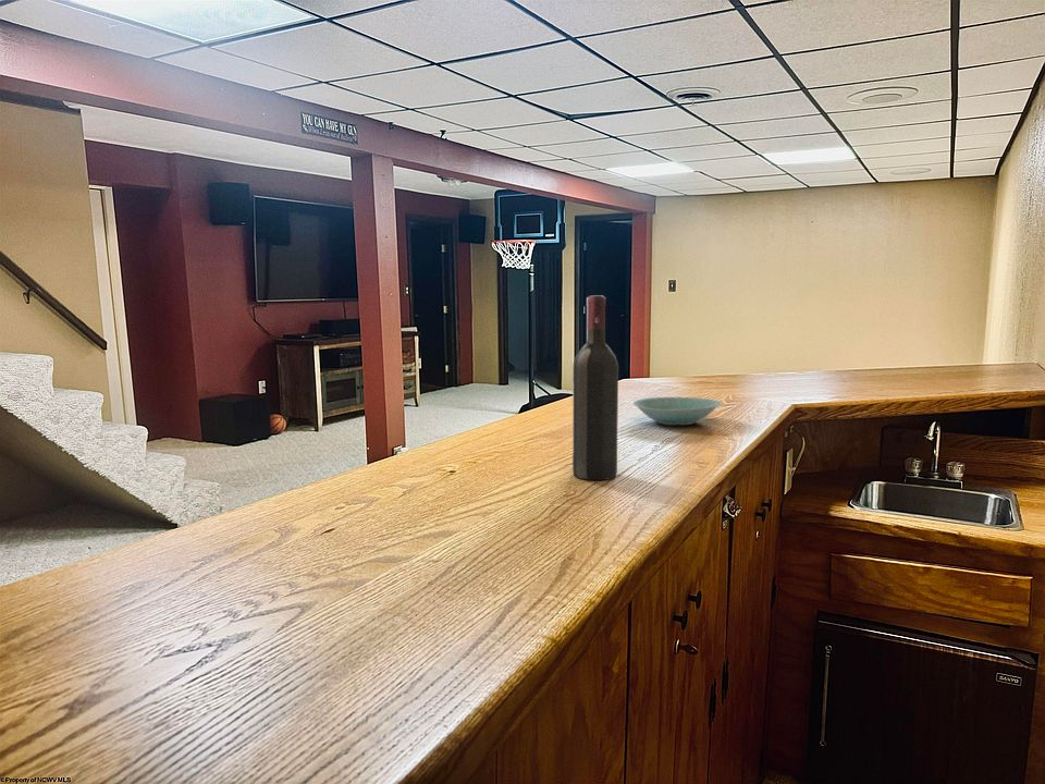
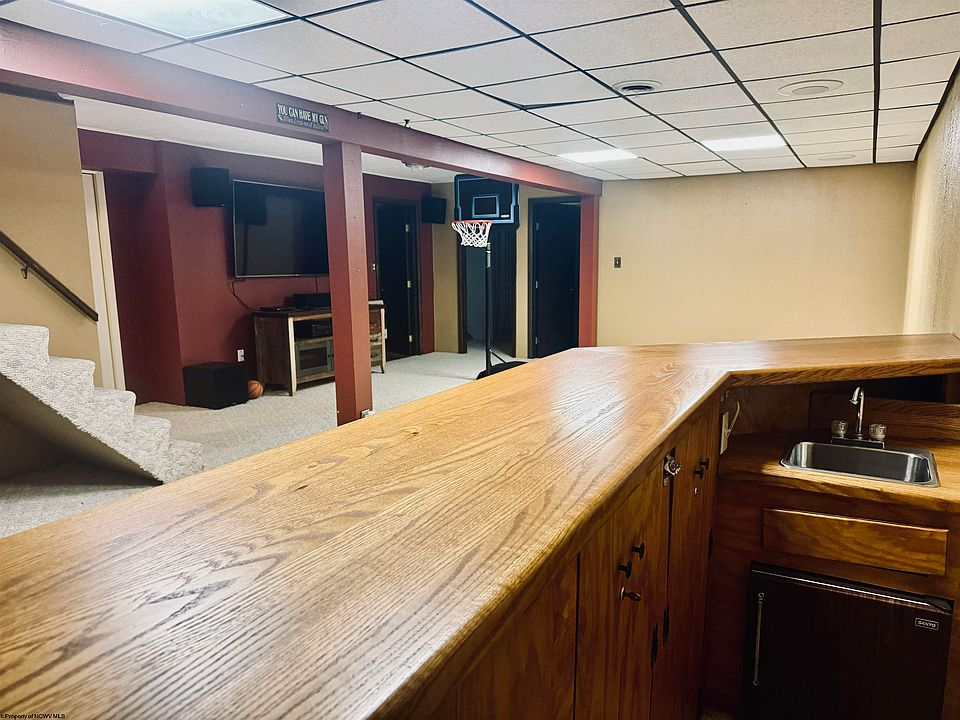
- bowl [631,396,724,426]
- wine bottle [571,295,619,481]
